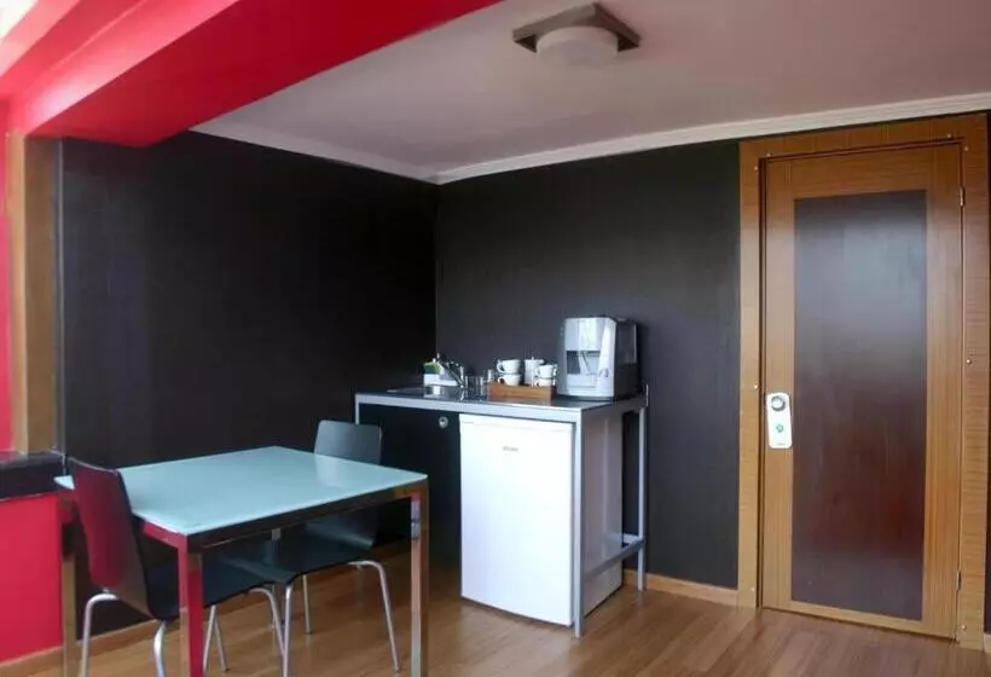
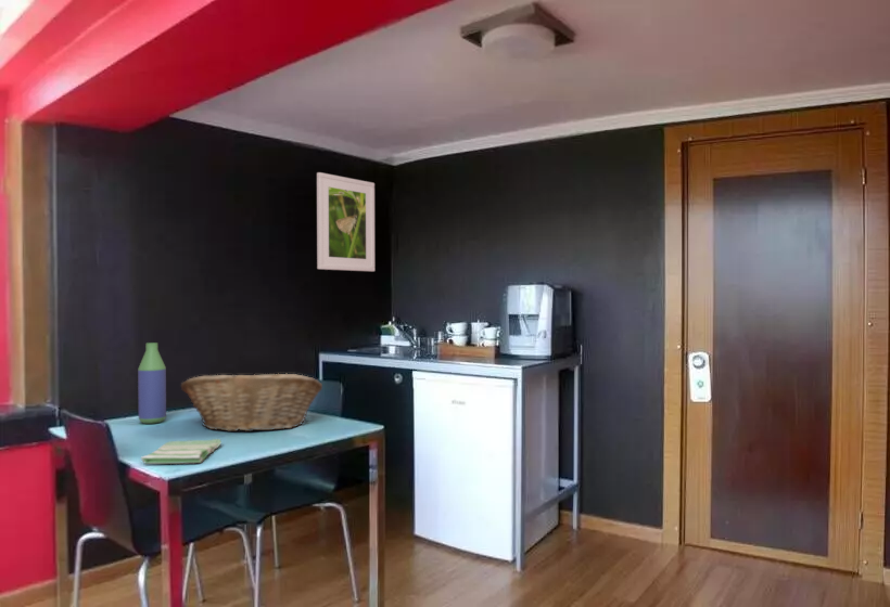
+ bottle [137,341,167,425]
+ fruit basket [180,373,323,432]
+ dish towel [140,438,223,465]
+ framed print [316,171,376,272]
